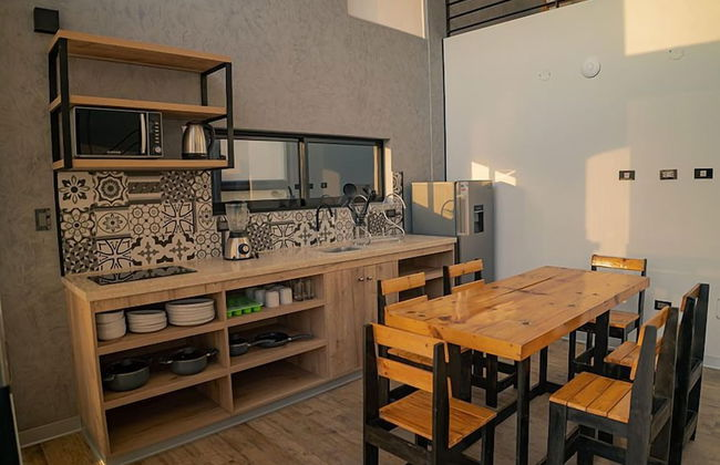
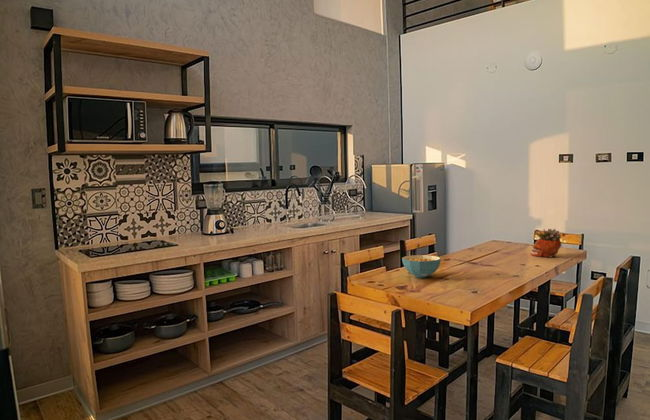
+ succulent planter [530,228,562,258]
+ cereal bowl [401,254,442,279]
